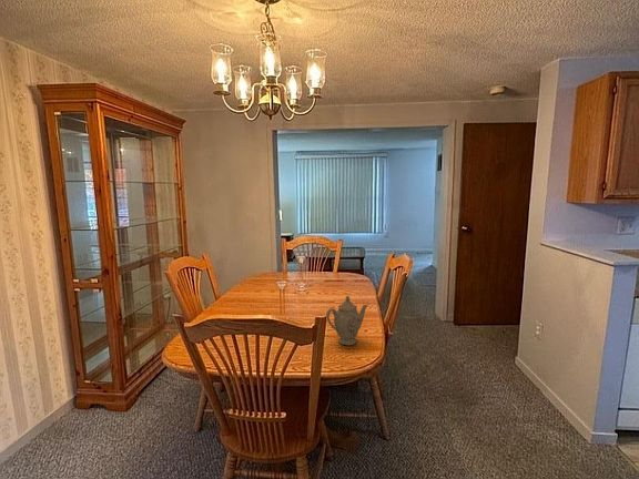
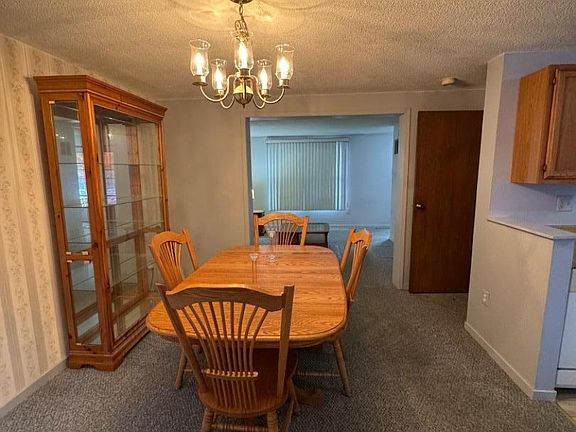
- chinaware [325,295,369,346]
